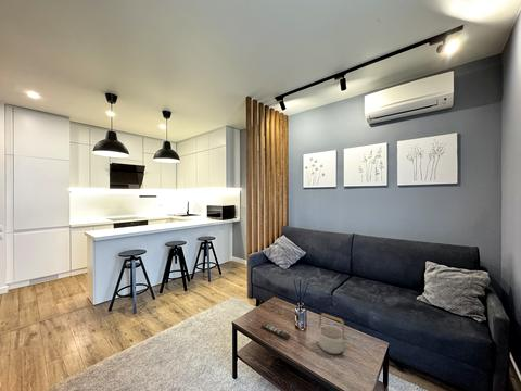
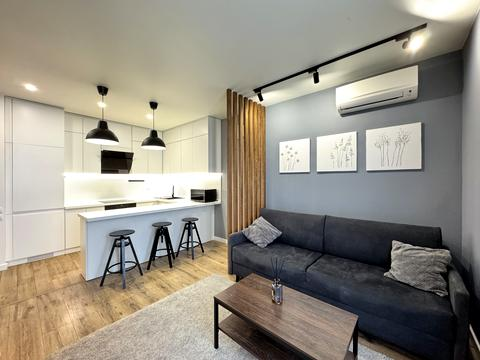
- remote control [260,321,292,341]
- teapot [317,313,351,355]
